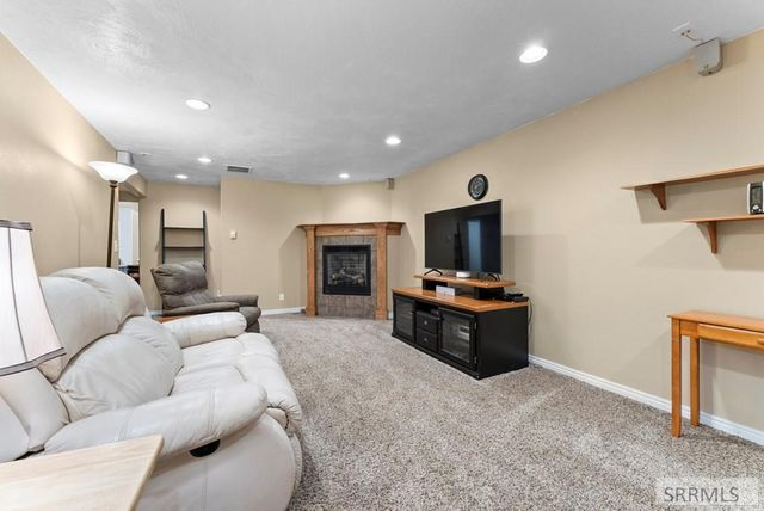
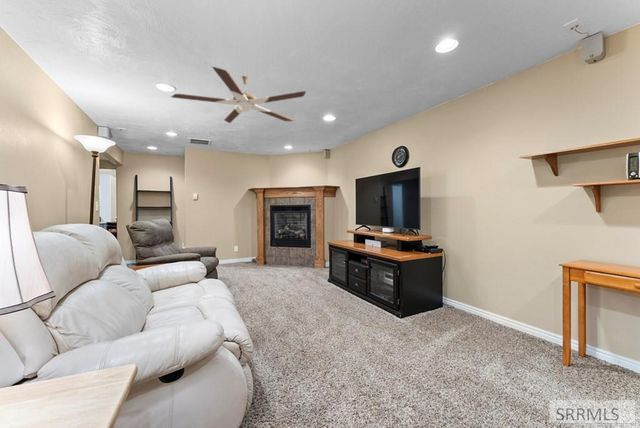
+ ceiling fan [170,66,307,124]
